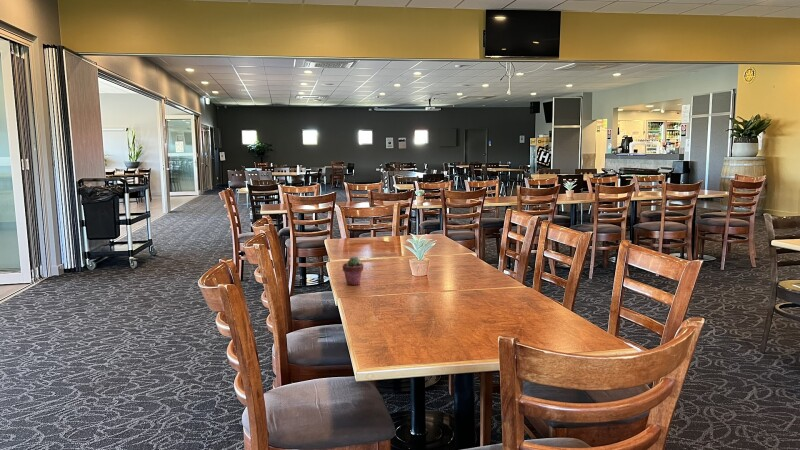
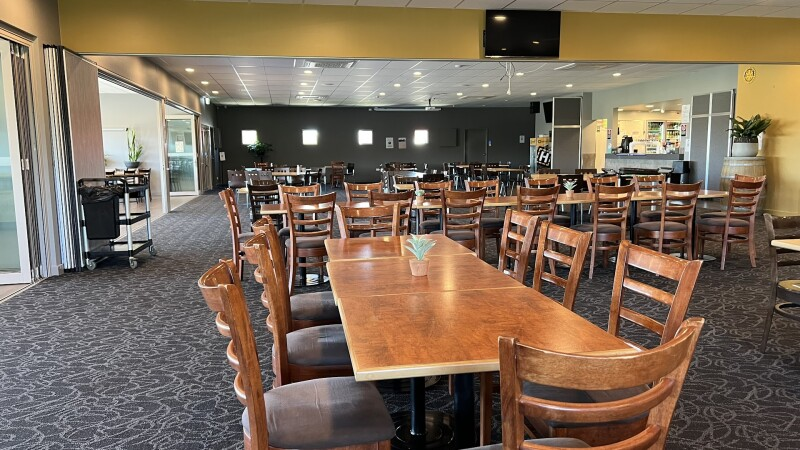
- potted succulent [342,256,364,286]
